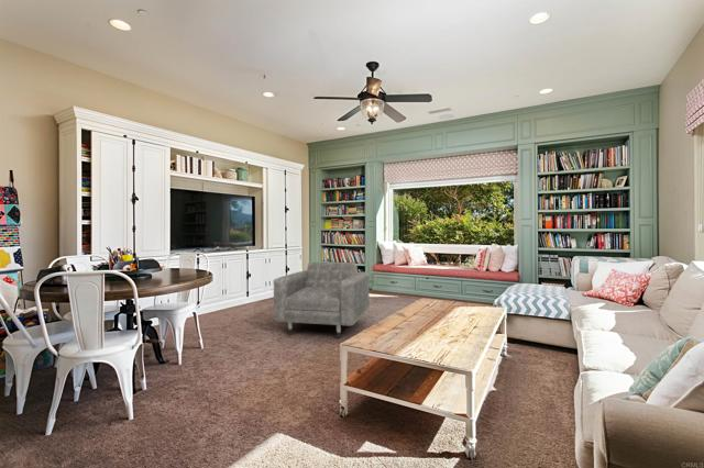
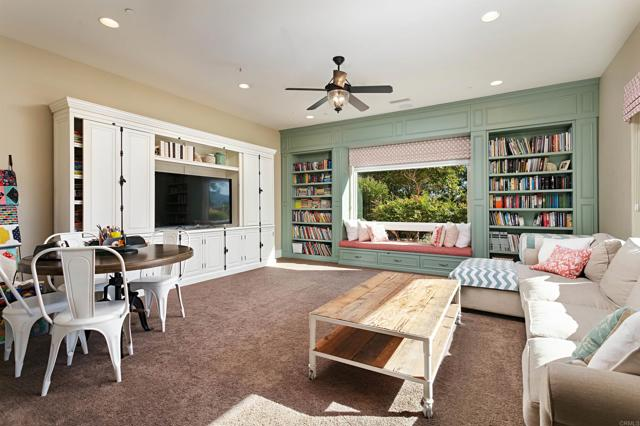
- armchair [273,261,371,338]
